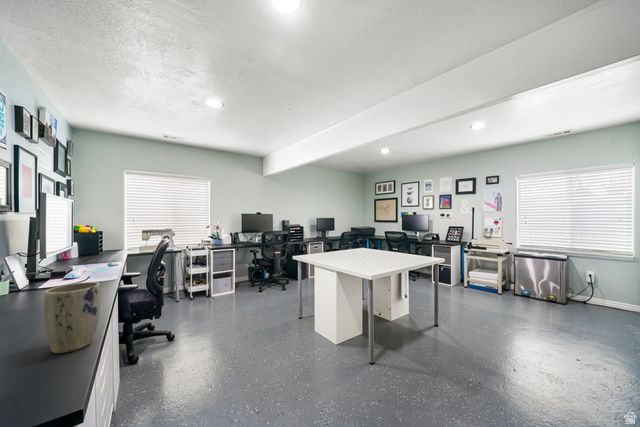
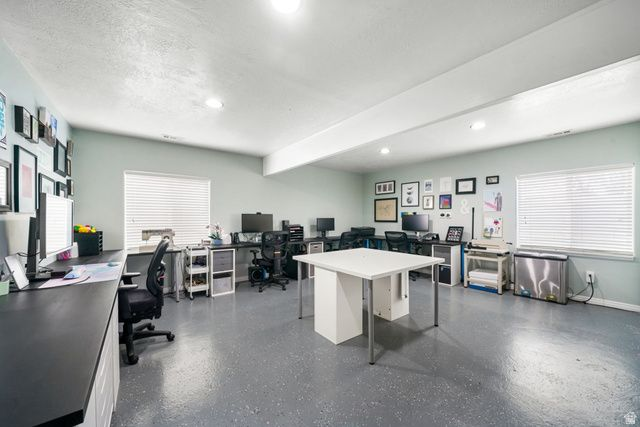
- plant pot [43,281,101,354]
